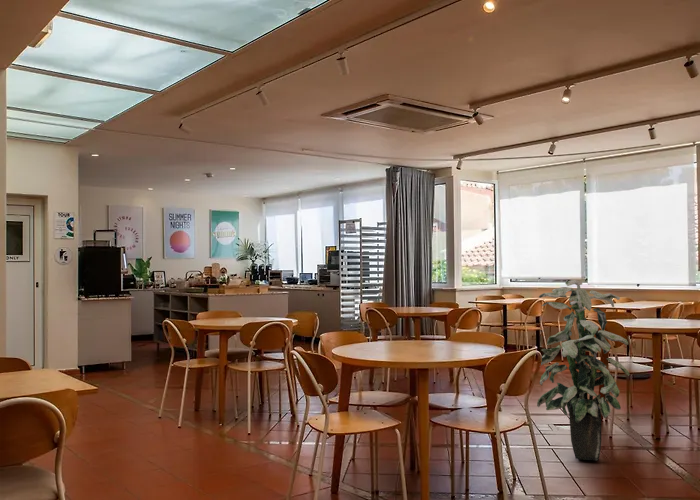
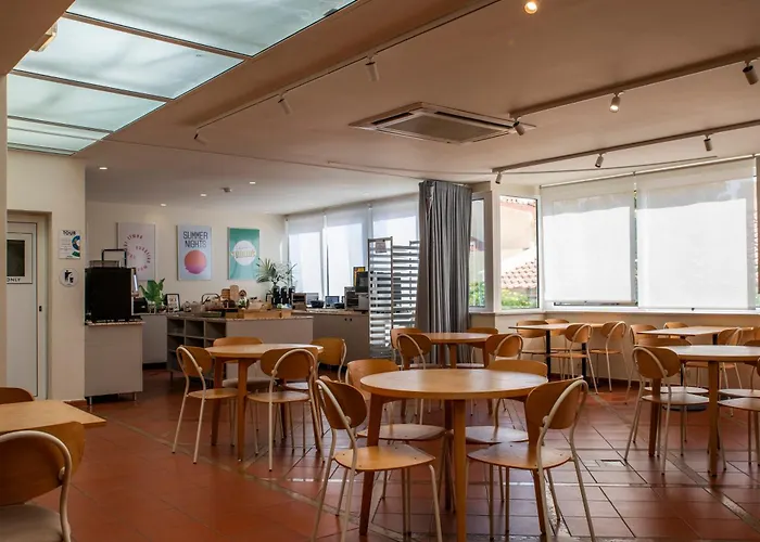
- indoor plant [536,279,630,461]
